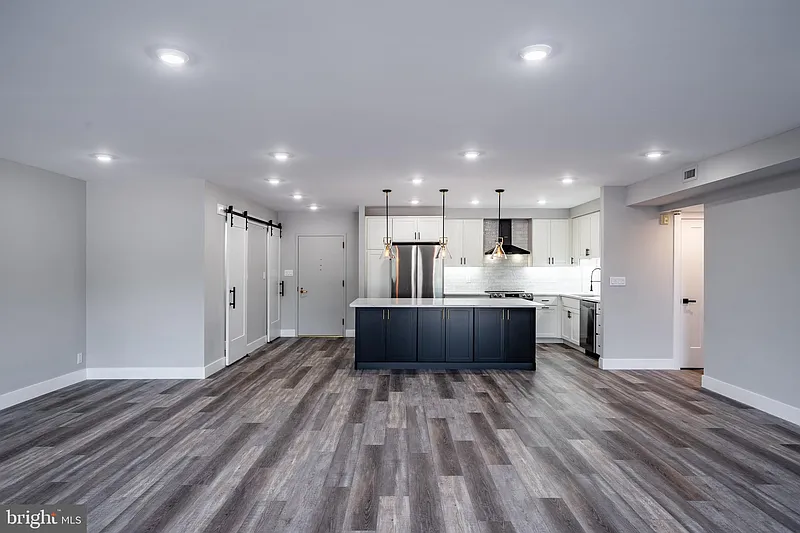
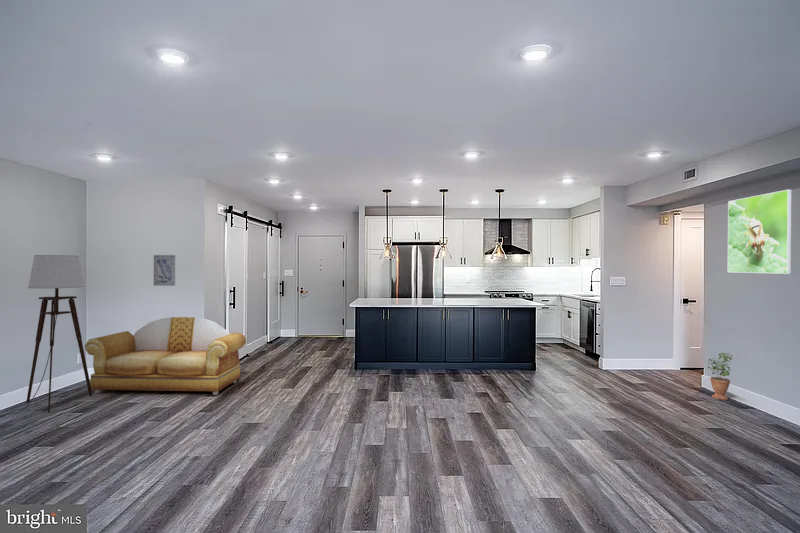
+ floor lamp [0,254,93,418]
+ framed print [727,189,793,275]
+ potted plant [706,352,734,401]
+ sofa [84,316,247,396]
+ wall art [153,254,176,287]
